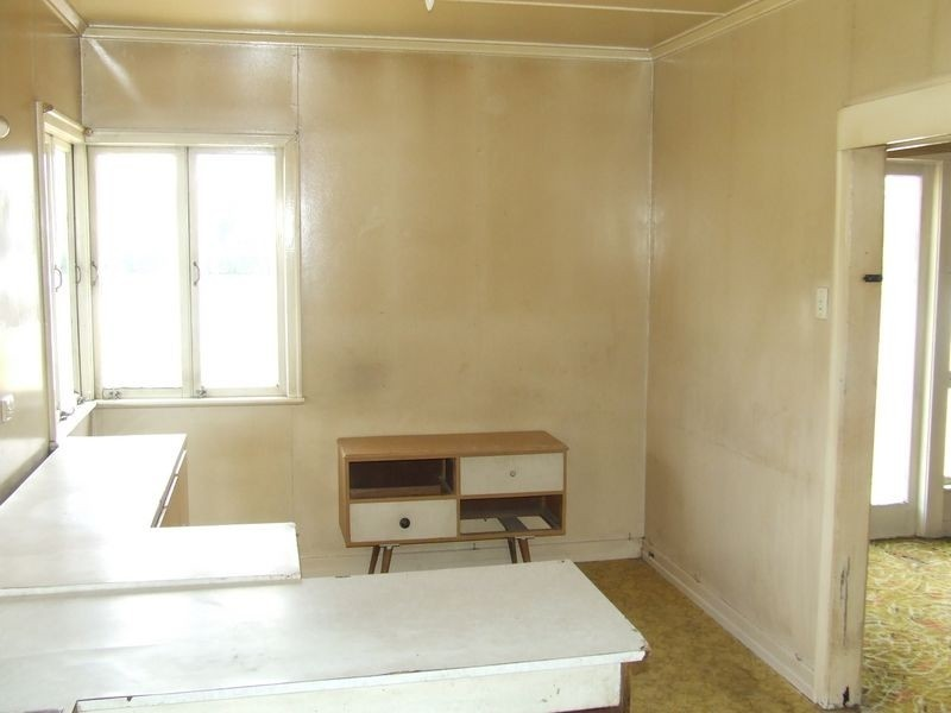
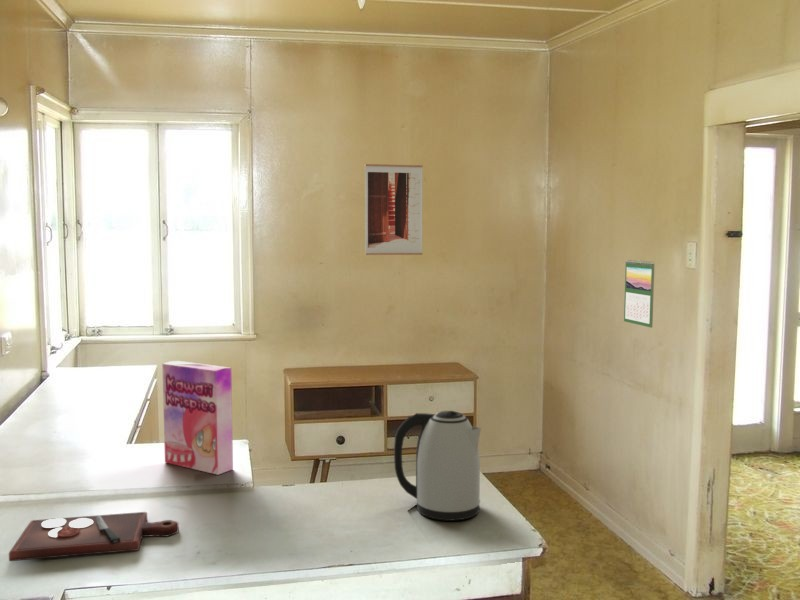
+ calendar [623,259,655,329]
+ cereal box [161,360,234,476]
+ wall art [364,163,424,256]
+ kettle [393,410,482,522]
+ cutting board [8,511,180,562]
